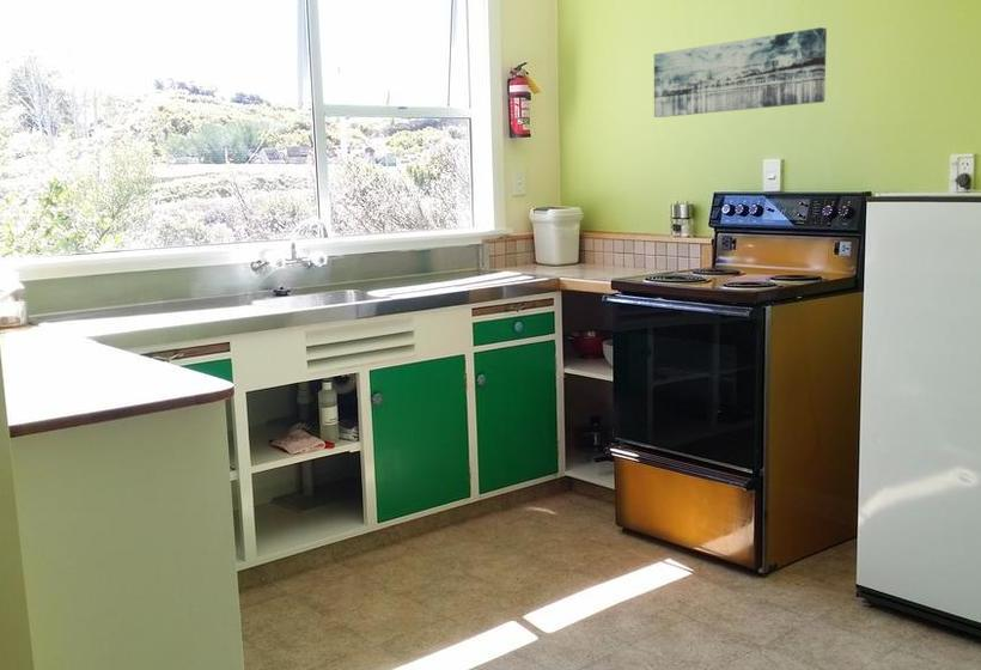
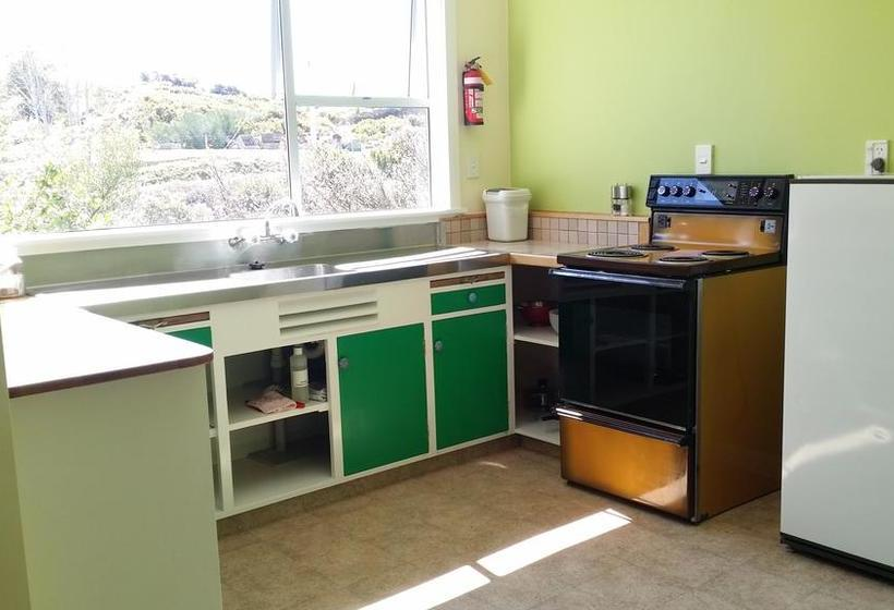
- wall art [653,26,828,118]
